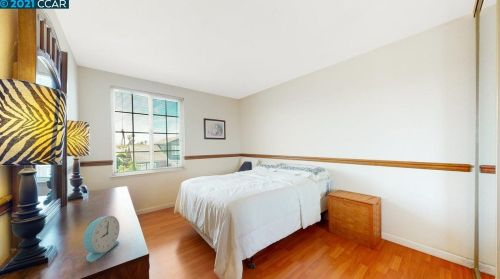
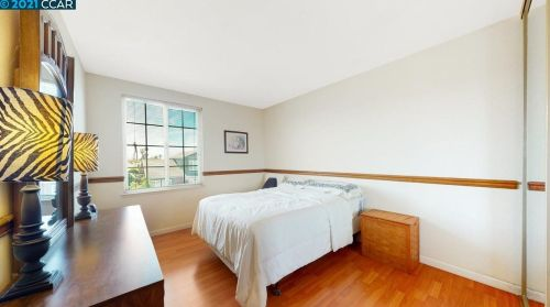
- alarm clock [82,215,121,263]
